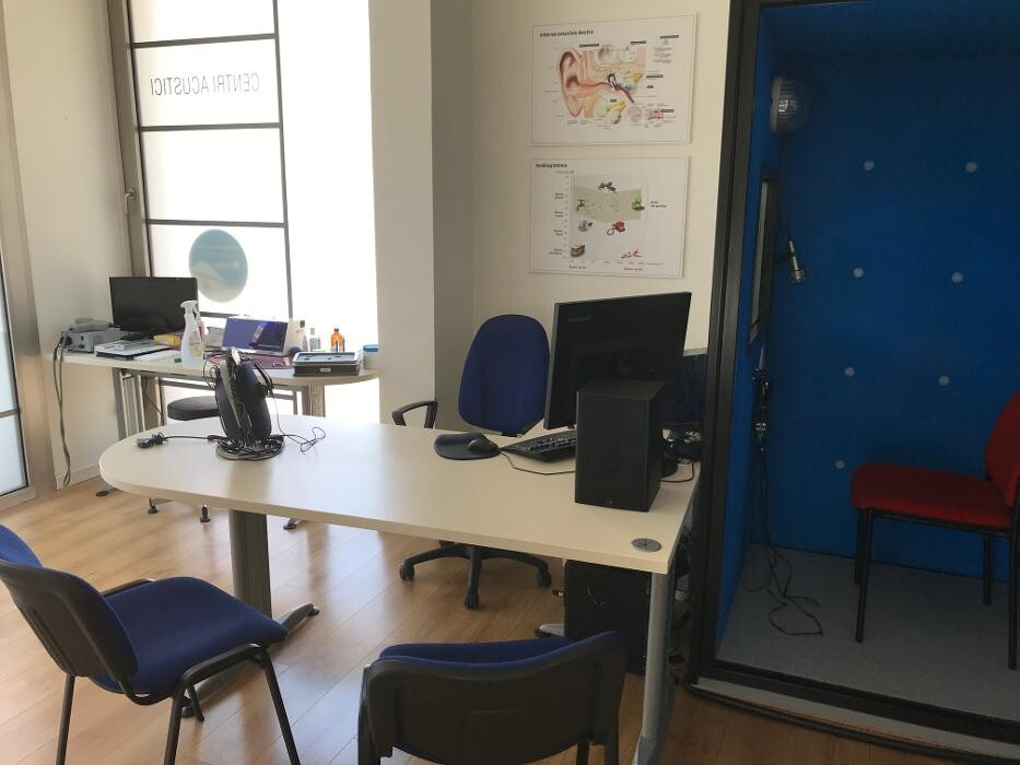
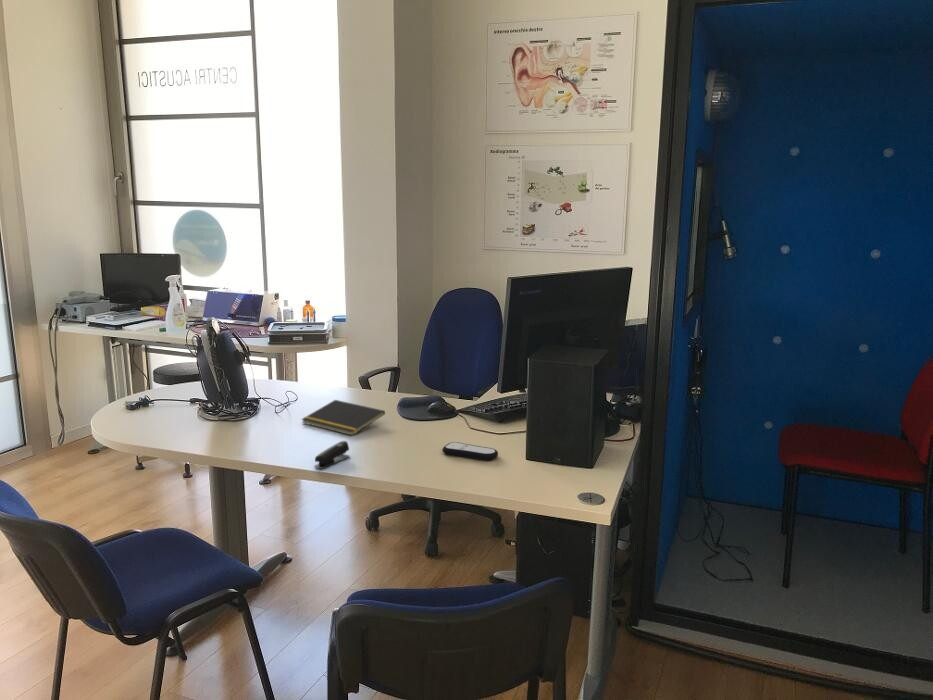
+ stapler [313,440,351,469]
+ notepad [300,399,386,436]
+ remote control [442,441,499,461]
